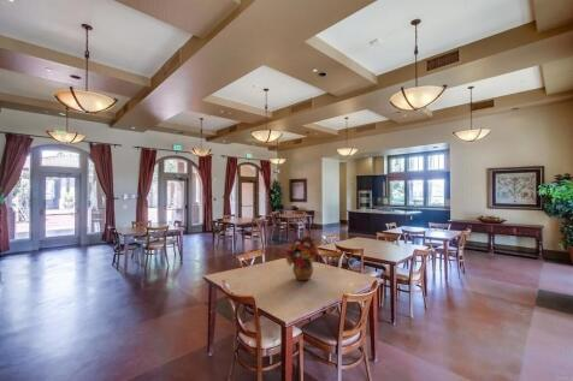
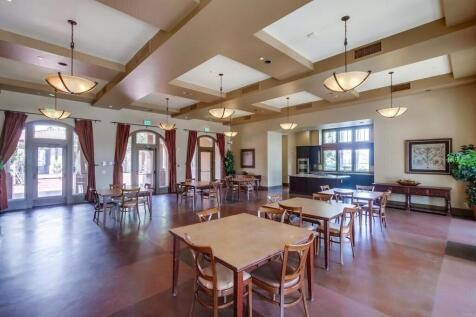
- flower arrangement [284,233,321,281]
